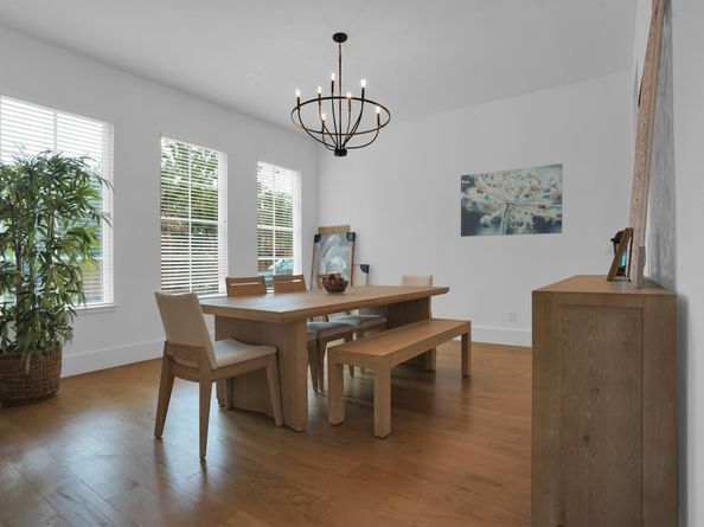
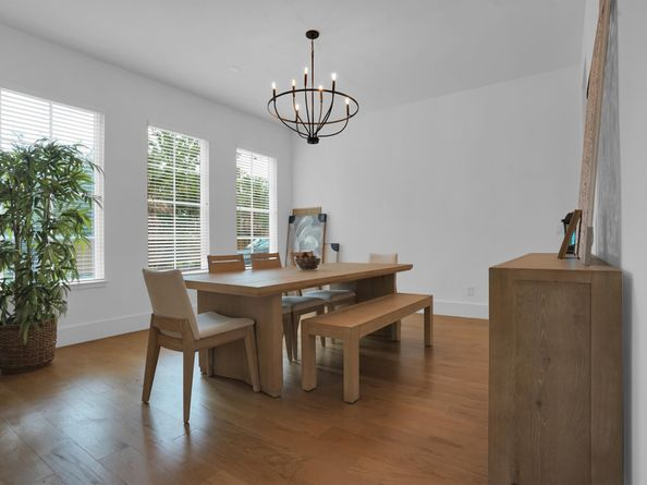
- wall art [460,162,564,238]
